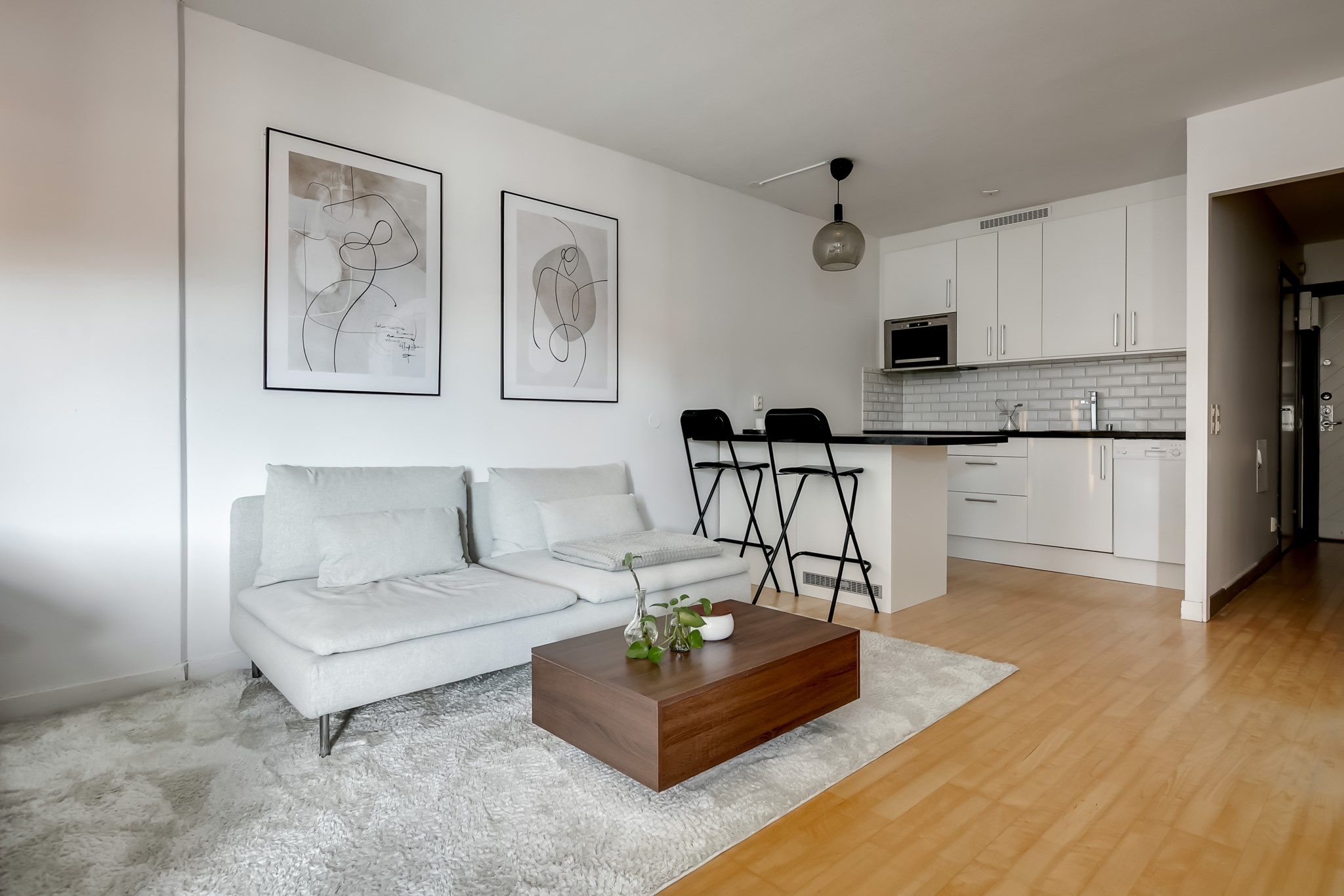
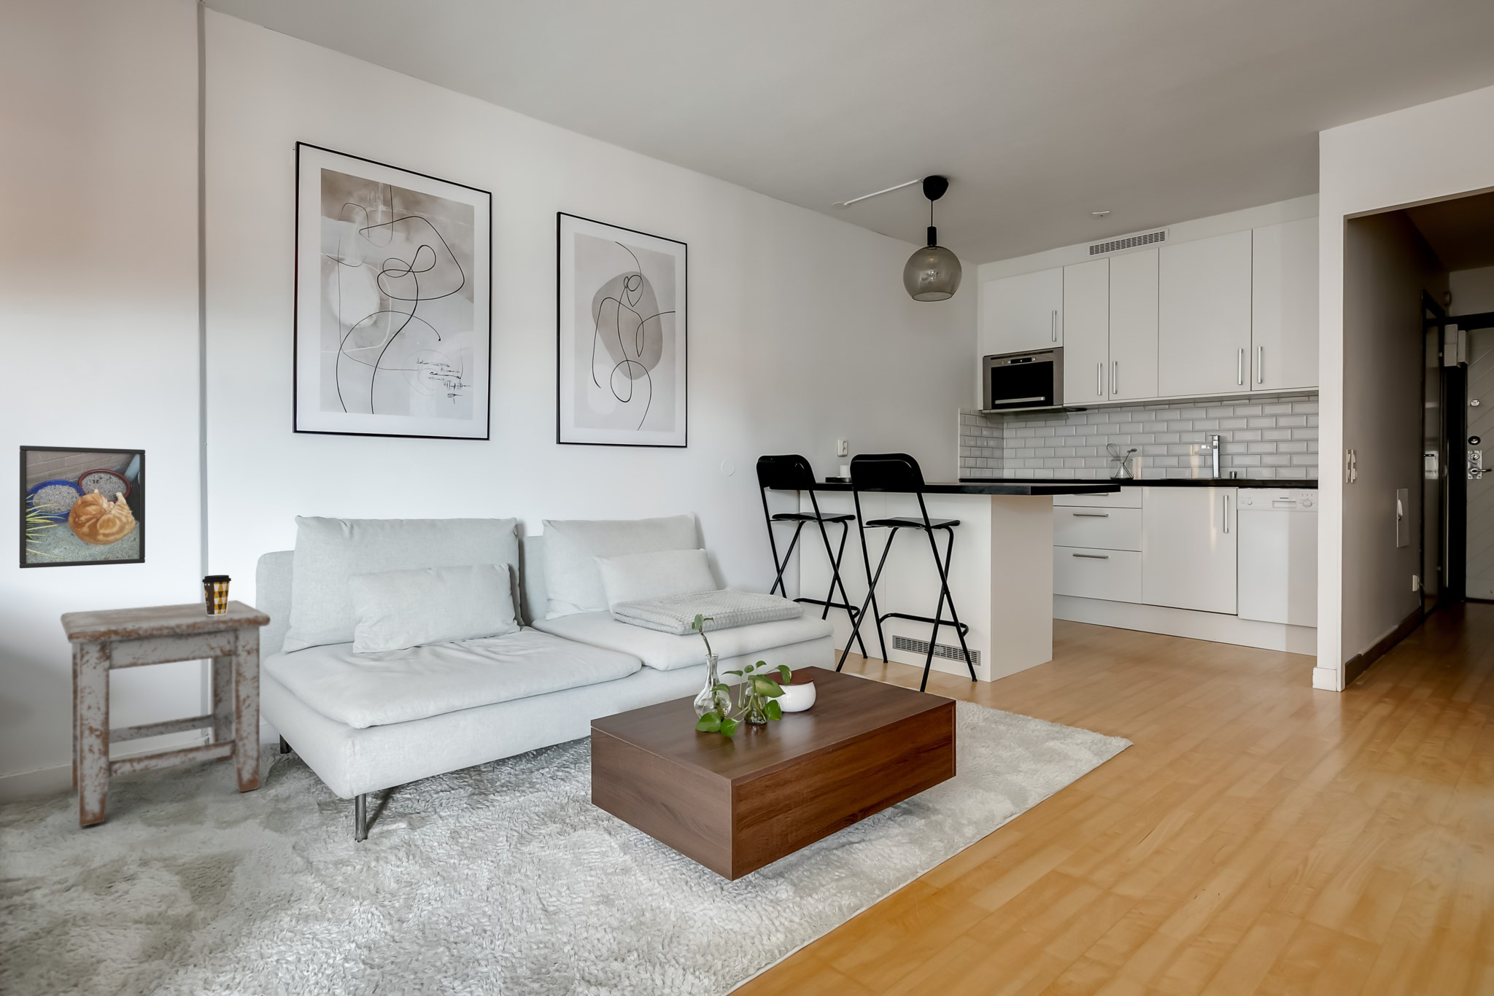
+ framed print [19,445,146,569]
+ stool [59,599,271,827]
+ coffee cup [201,575,232,616]
